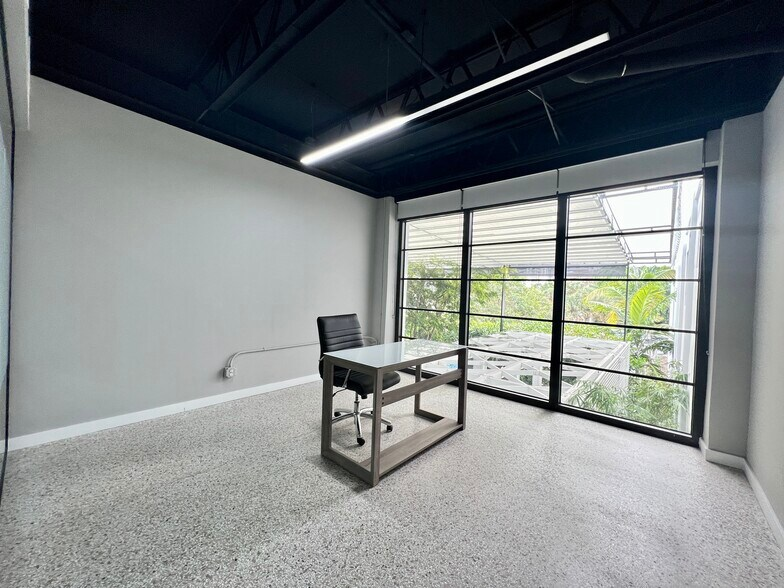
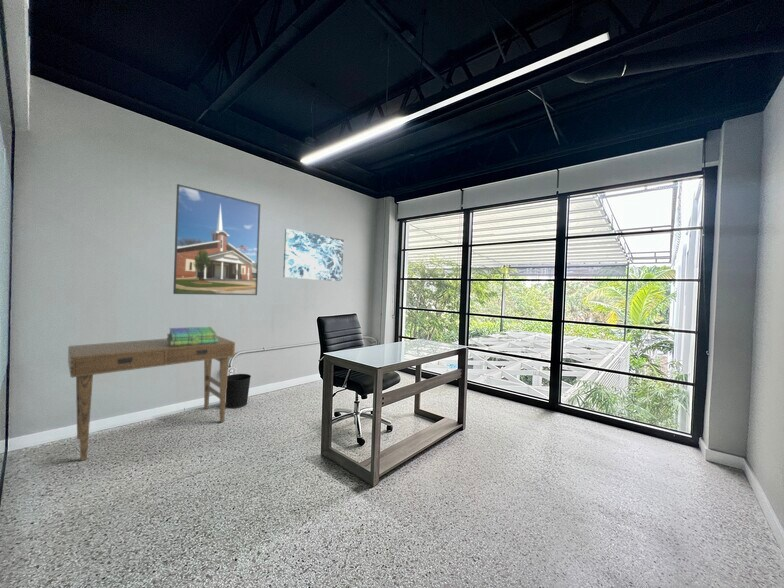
+ desk [67,335,236,462]
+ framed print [172,183,261,296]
+ wall art [282,228,345,282]
+ stack of books [166,326,218,346]
+ wastebasket [225,373,252,409]
